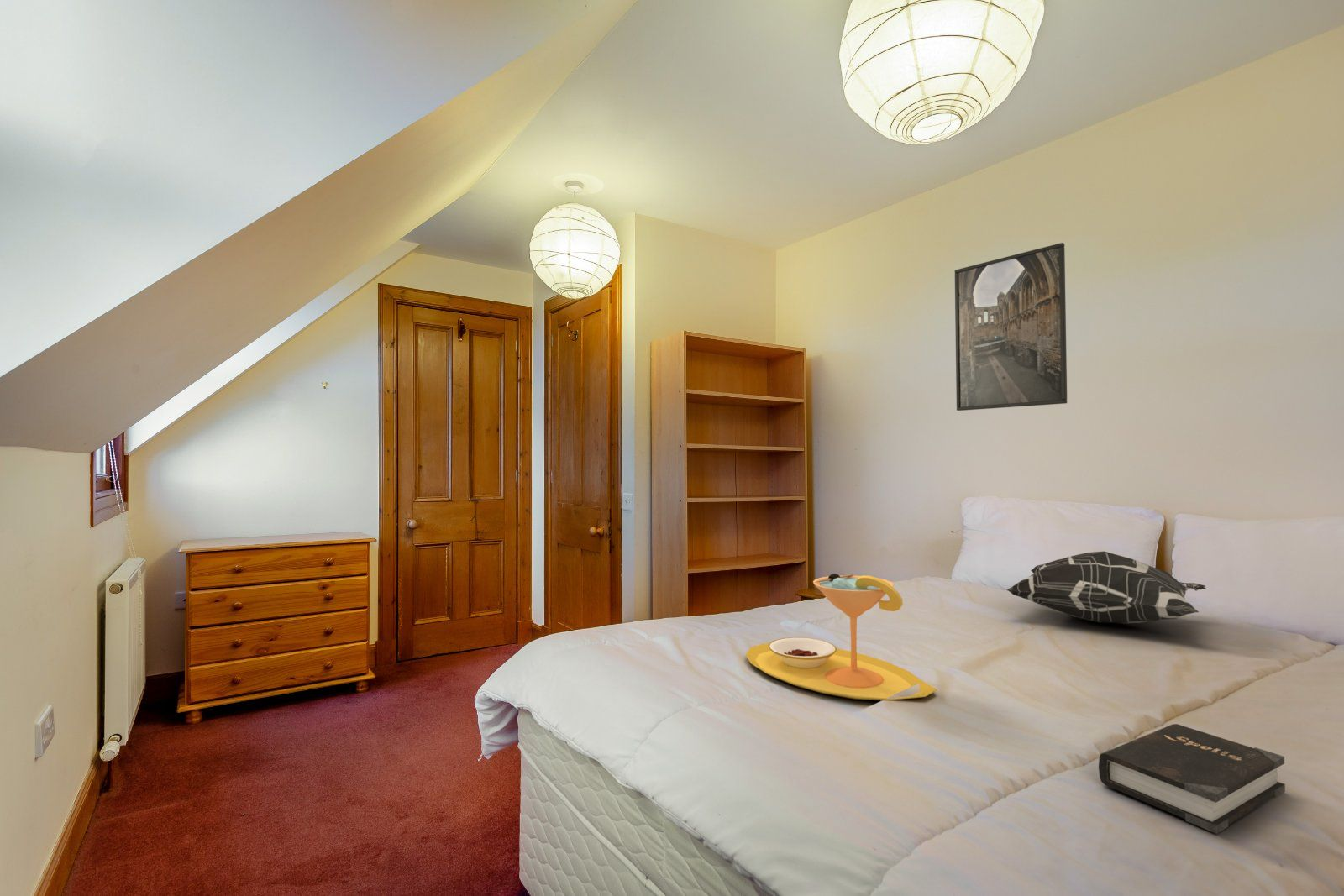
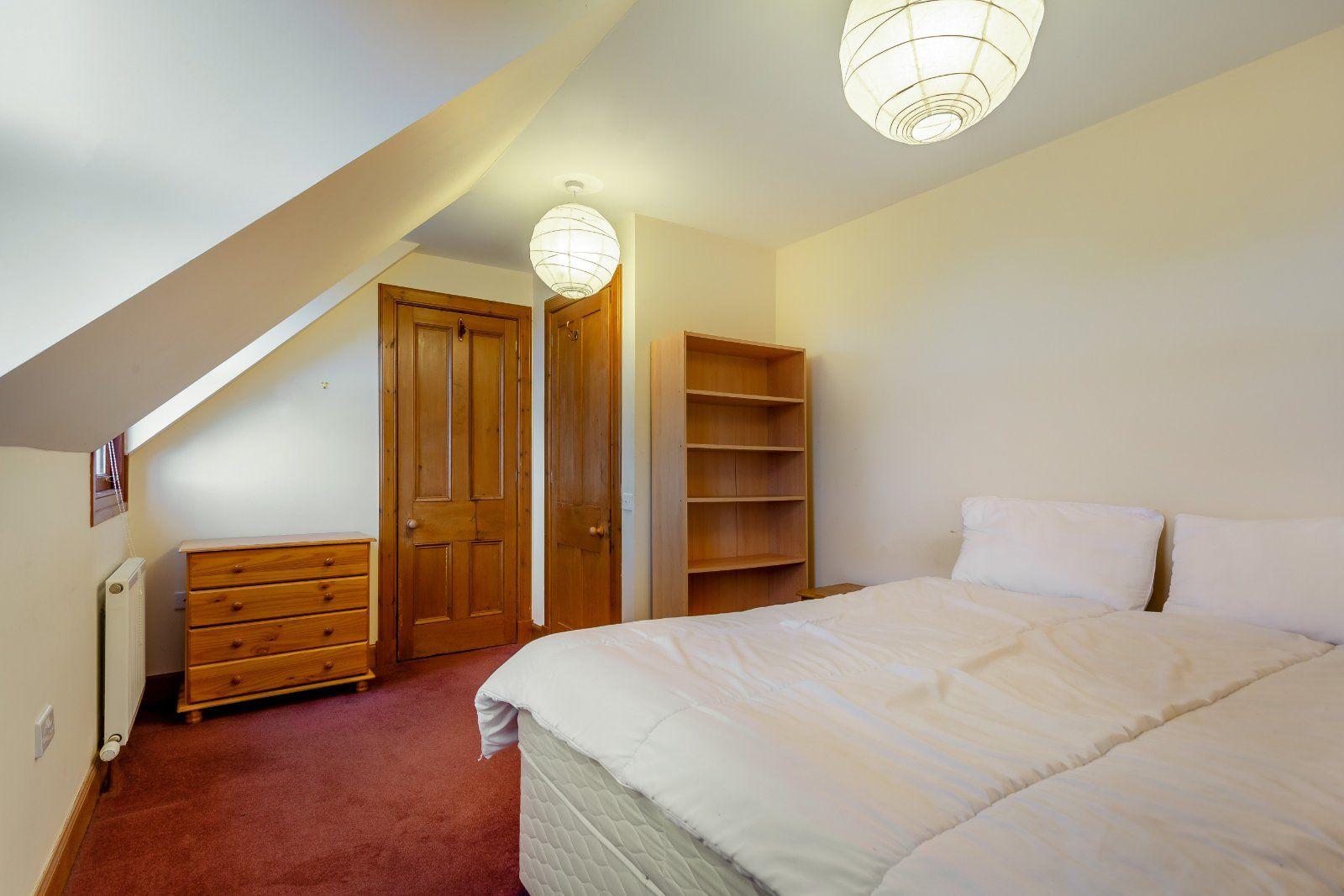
- decorative pillow [1005,551,1207,625]
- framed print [954,242,1068,411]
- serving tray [745,573,937,701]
- hardback book [1098,723,1286,835]
